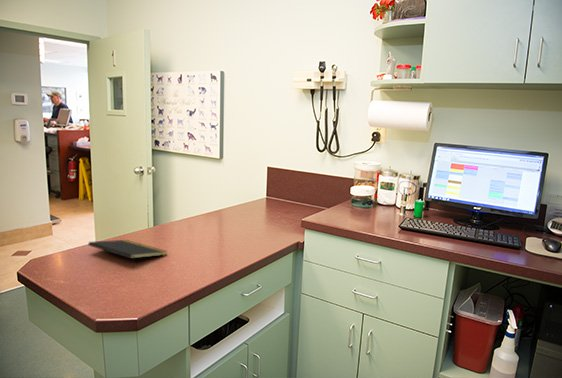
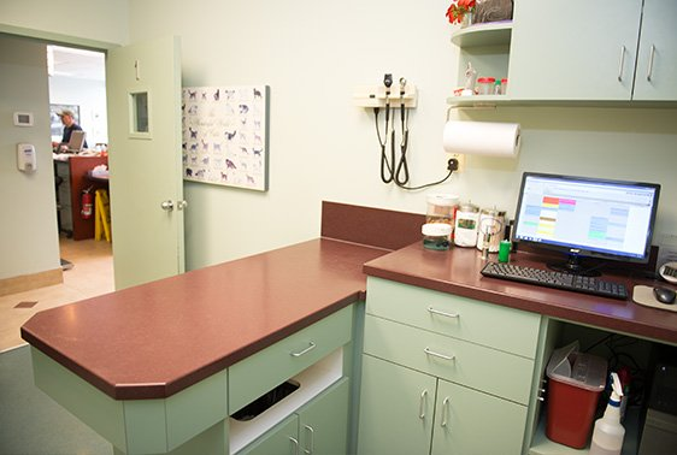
- notepad [87,239,168,269]
